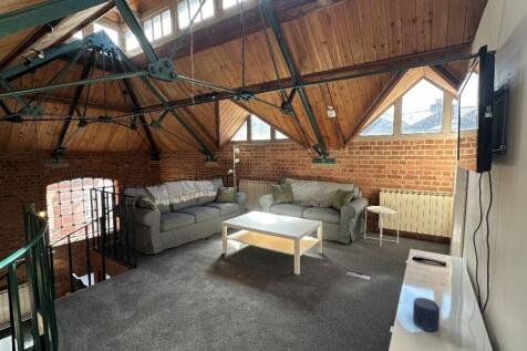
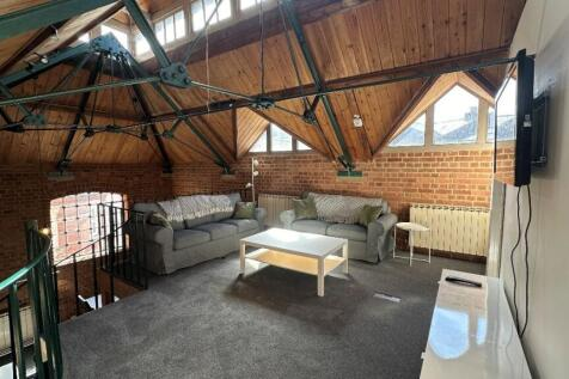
- candle [412,297,441,332]
